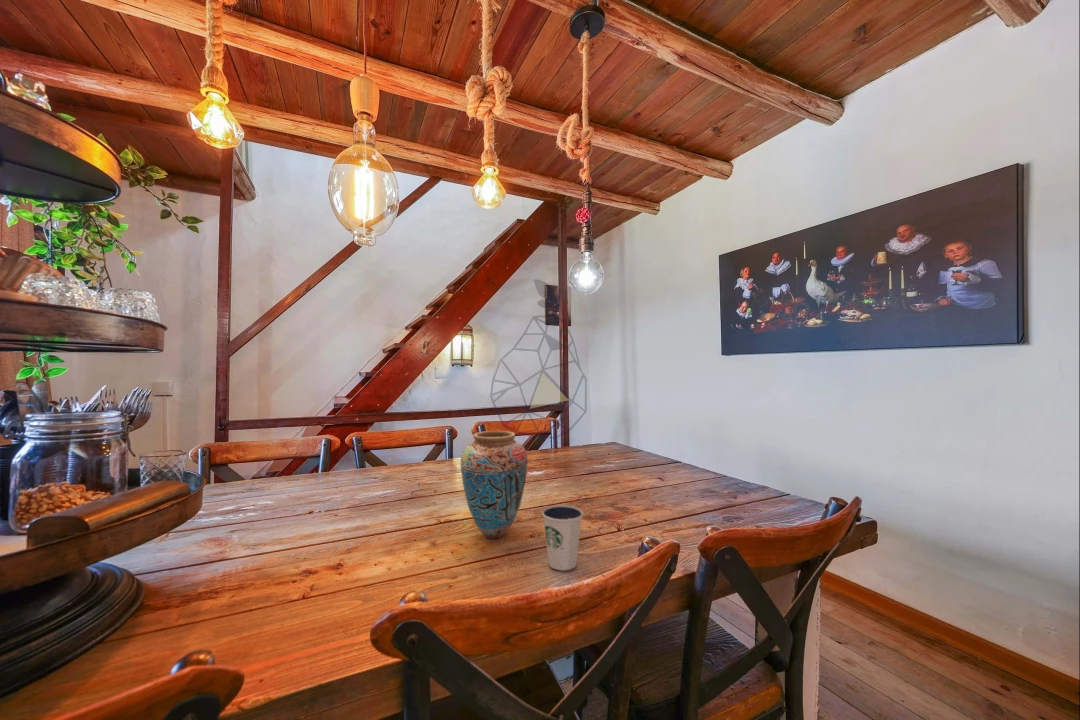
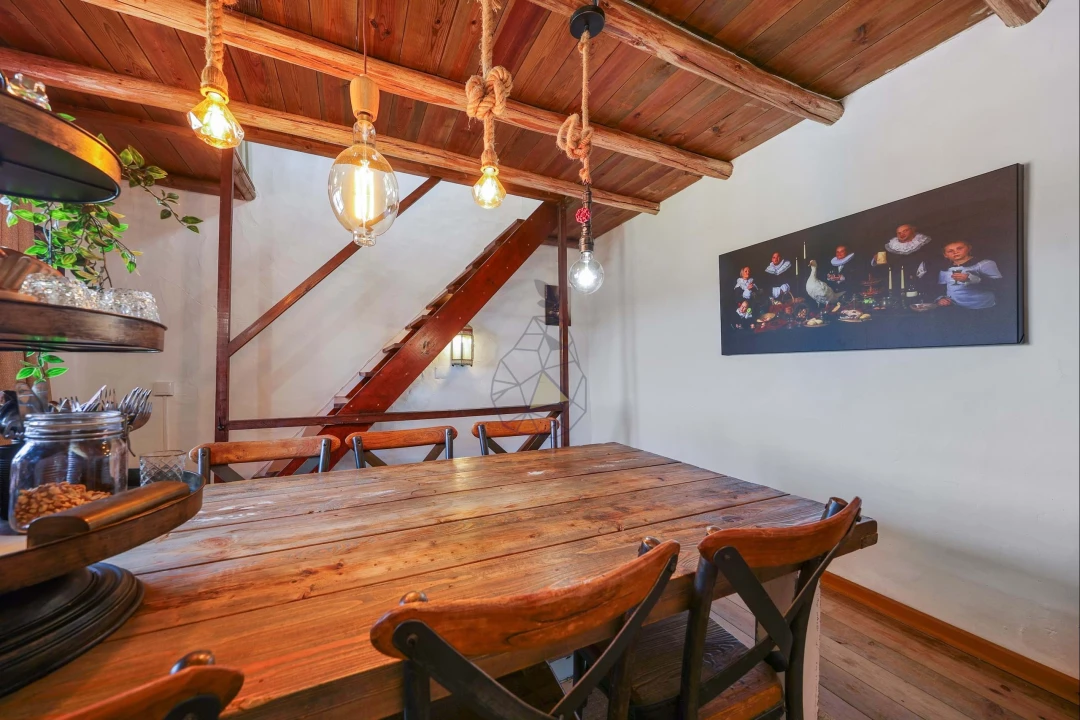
- vase [459,430,529,540]
- dixie cup [541,504,584,571]
